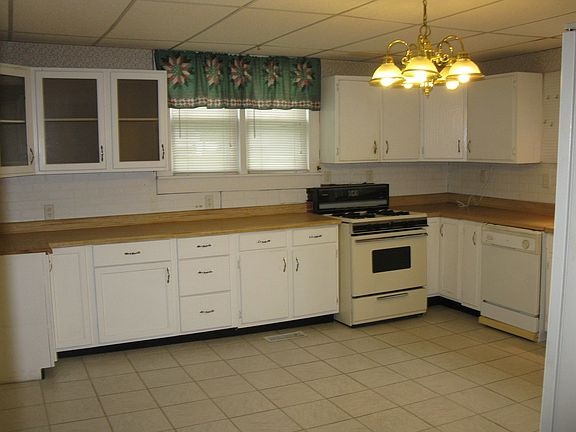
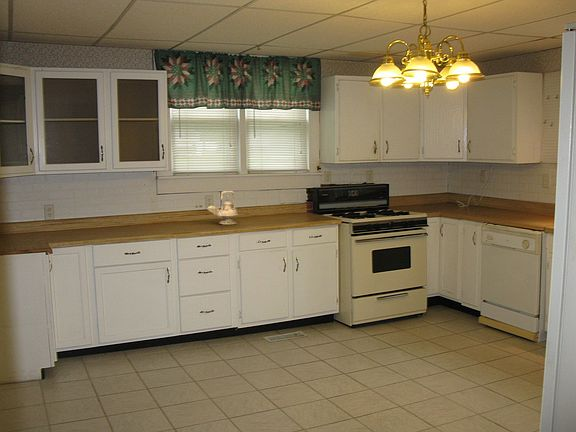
+ teapot [206,190,239,226]
